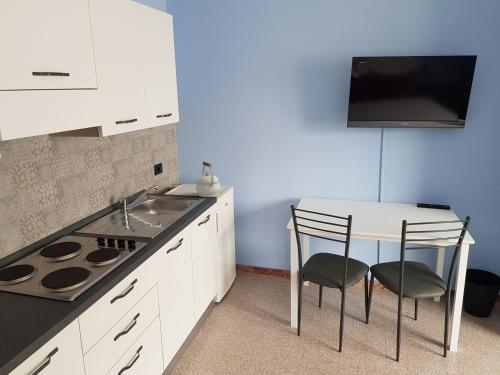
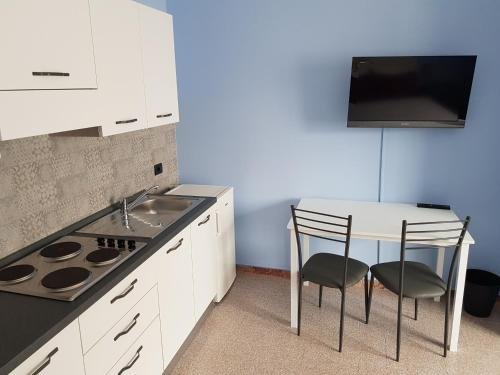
- kettle [195,161,221,198]
